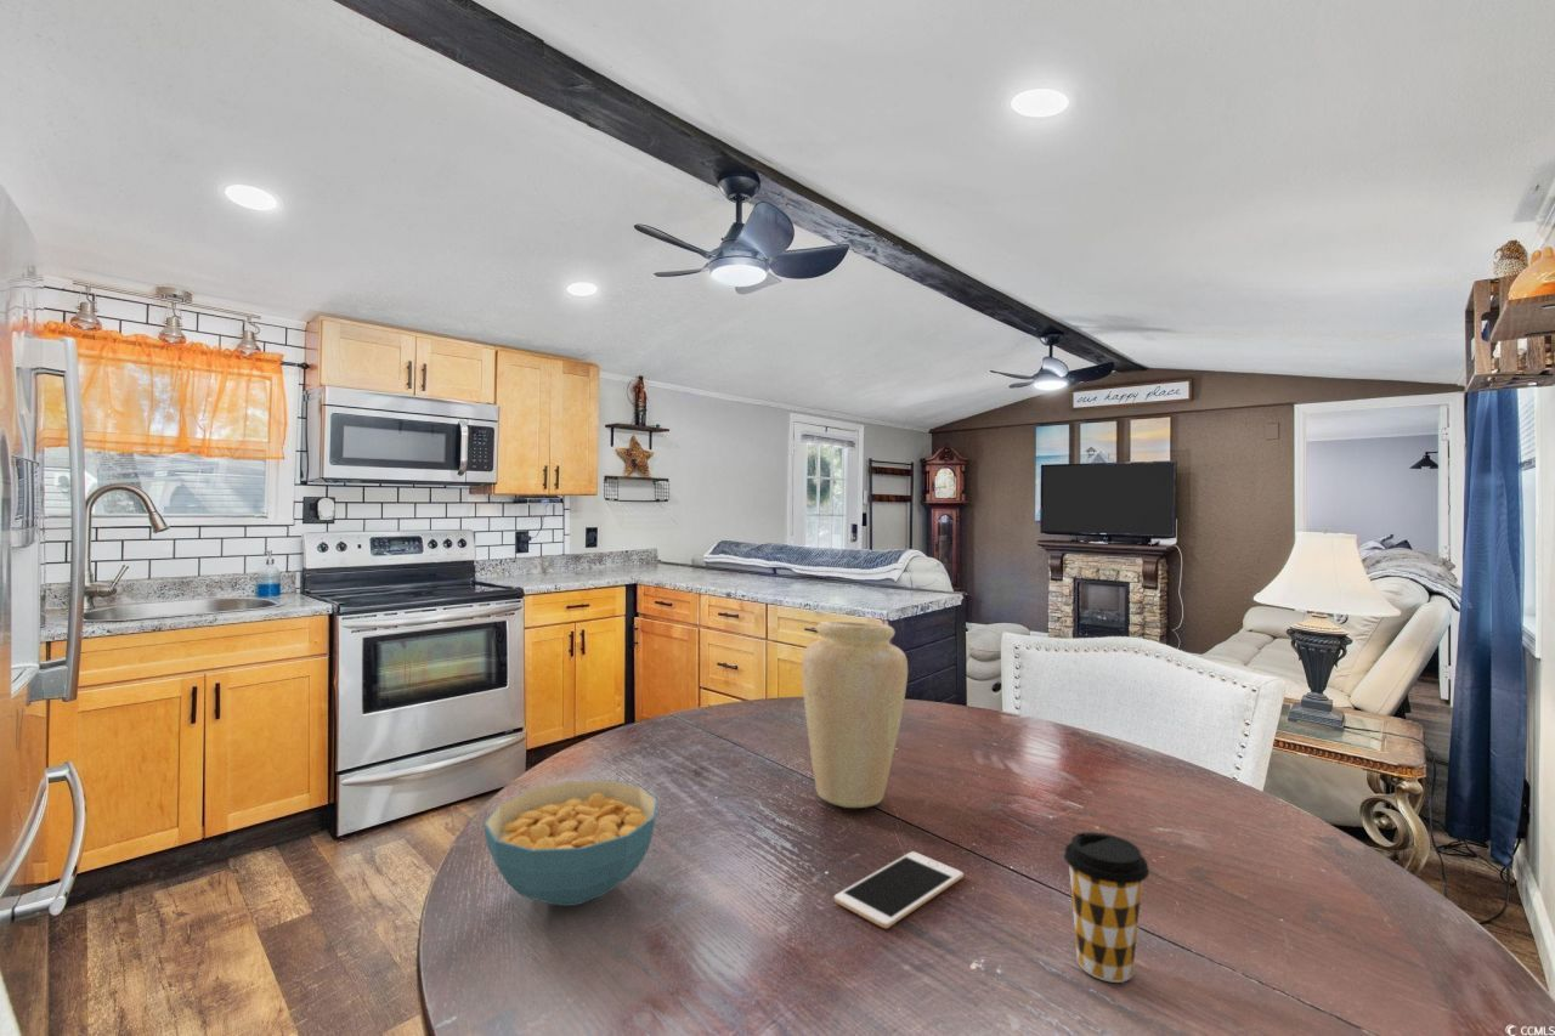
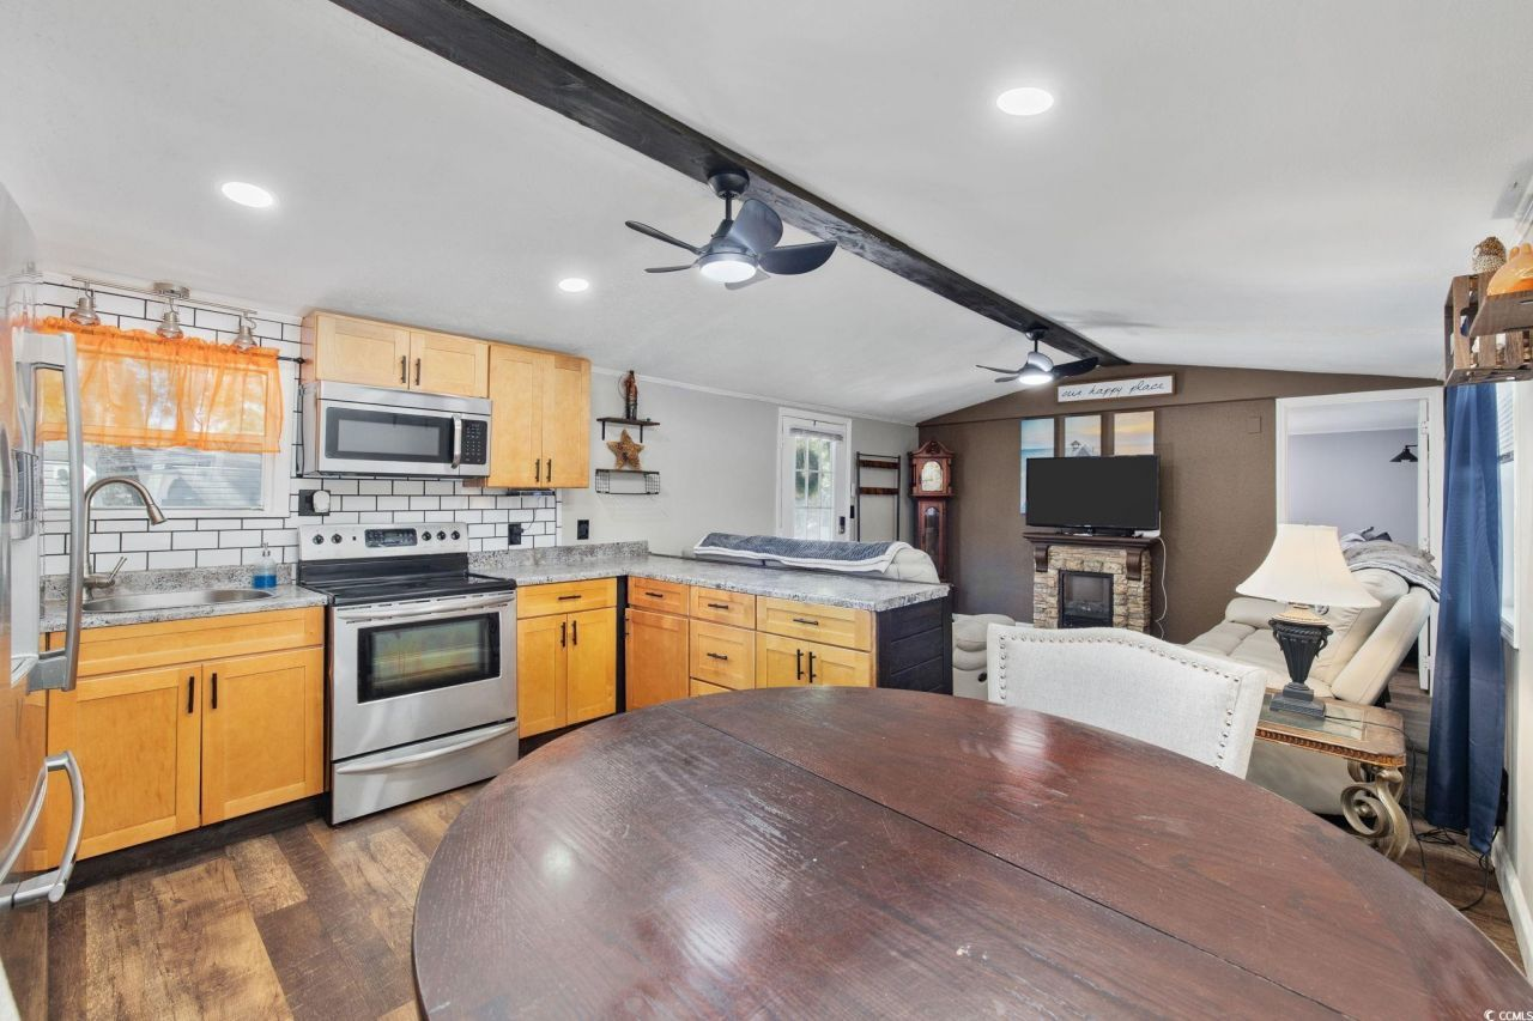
- coffee cup [1063,831,1150,984]
- cereal bowl [482,779,658,907]
- vase [801,621,909,809]
- cell phone [833,850,965,929]
